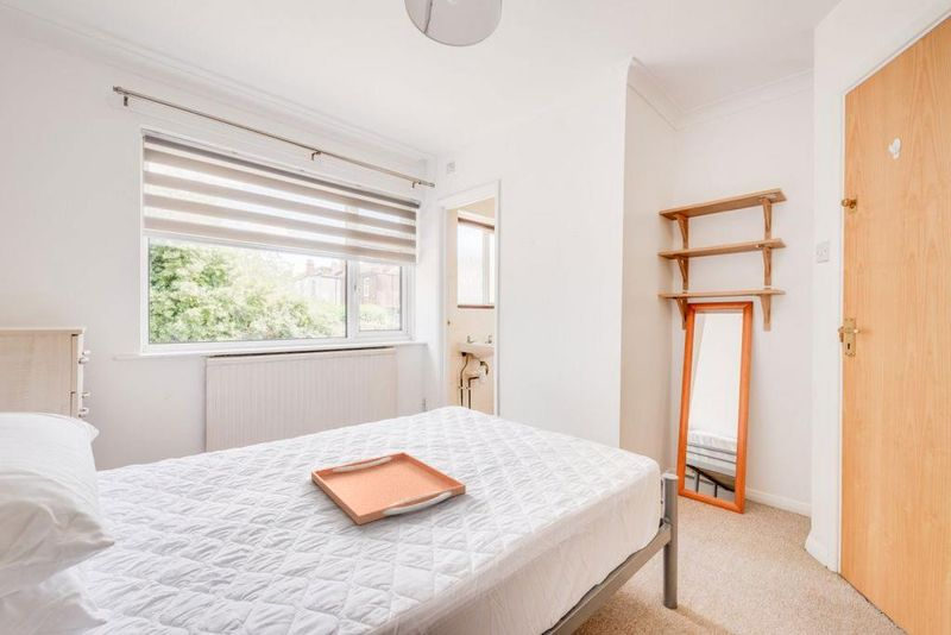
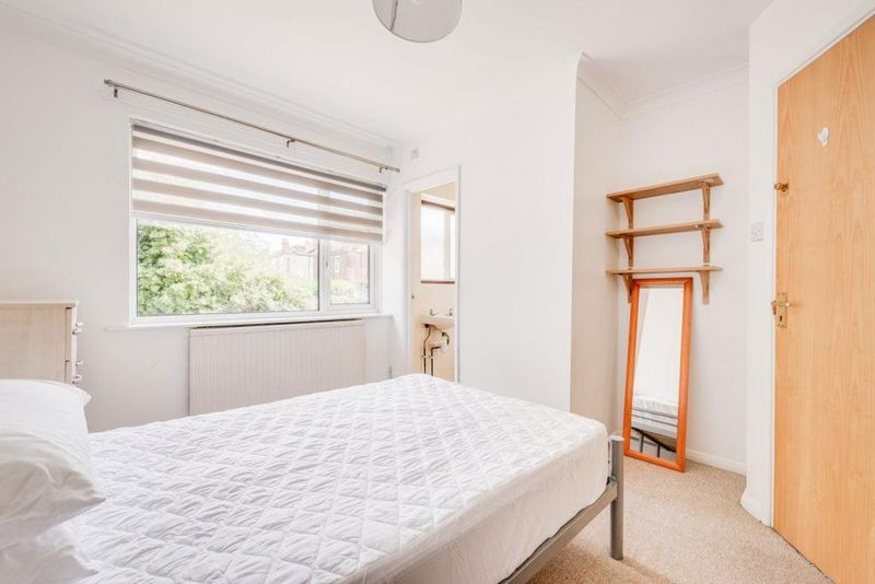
- serving tray [310,451,467,526]
